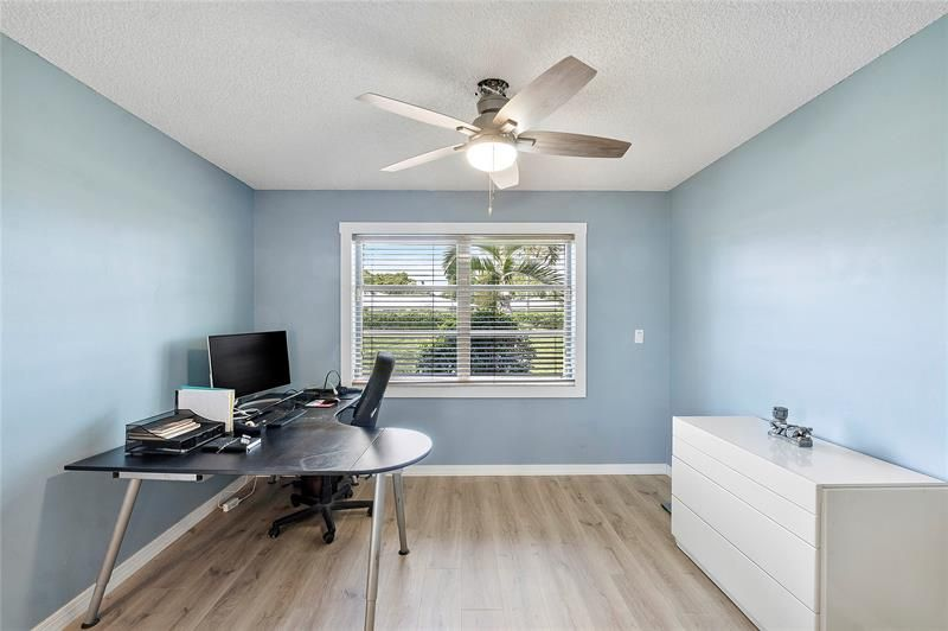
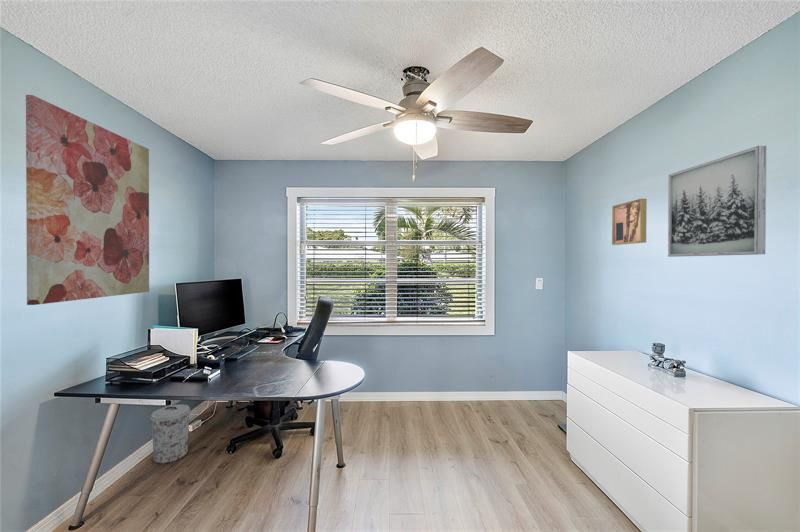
+ wall art [25,94,150,306]
+ wall art [667,145,768,258]
+ wall art [611,198,648,246]
+ trash can [149,403,191,465]
